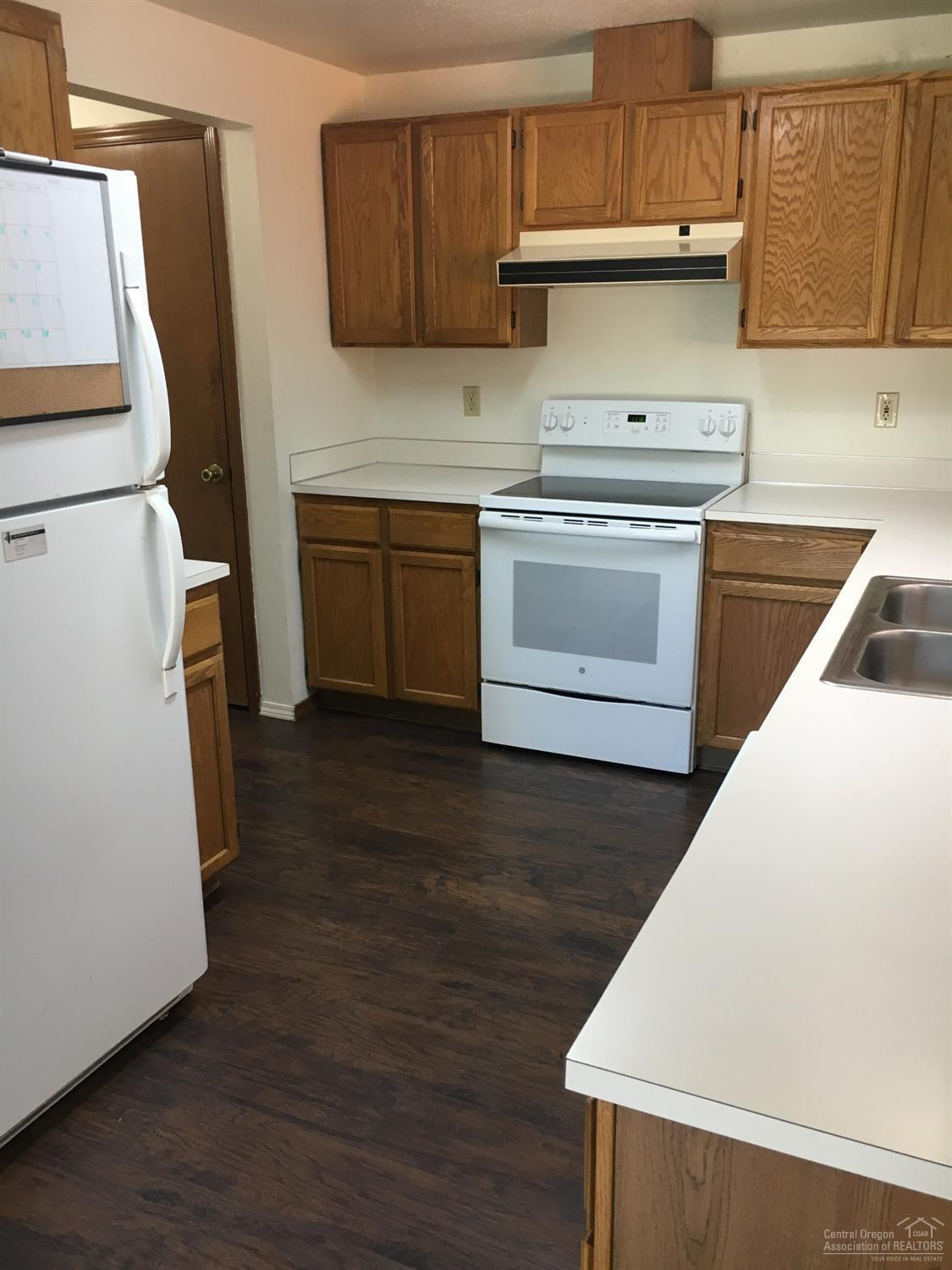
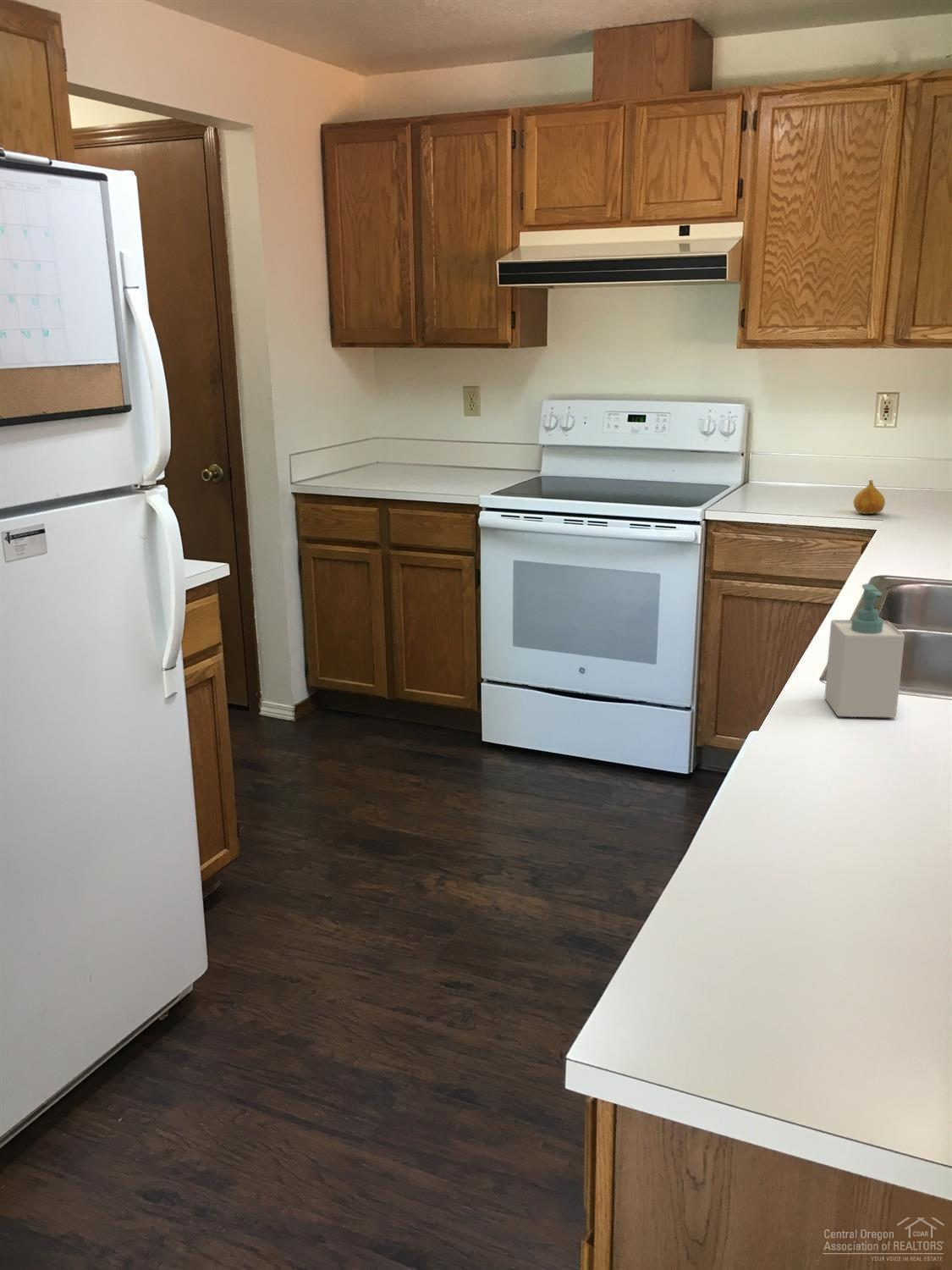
+ soap bottle [823,583,905,719]
+ fruit [852,479,886,515]
